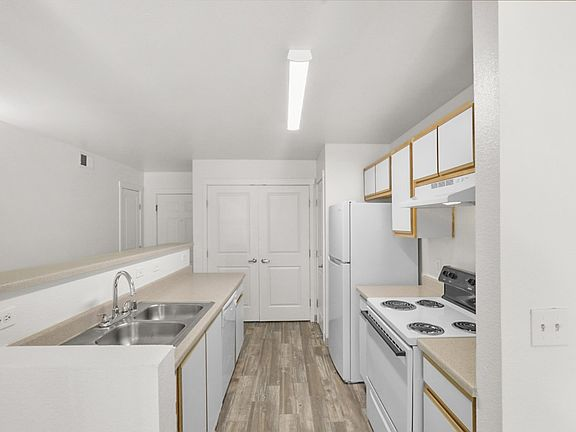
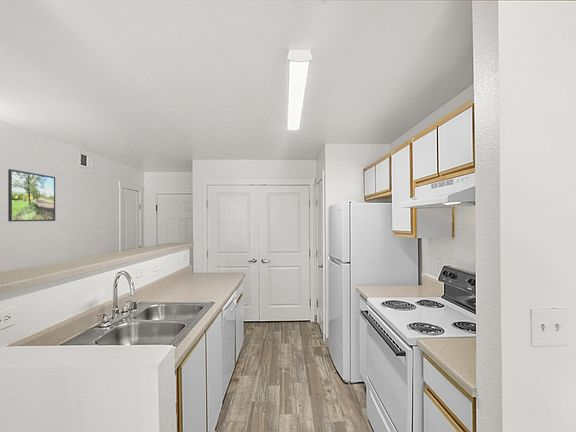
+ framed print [7,168,56,222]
